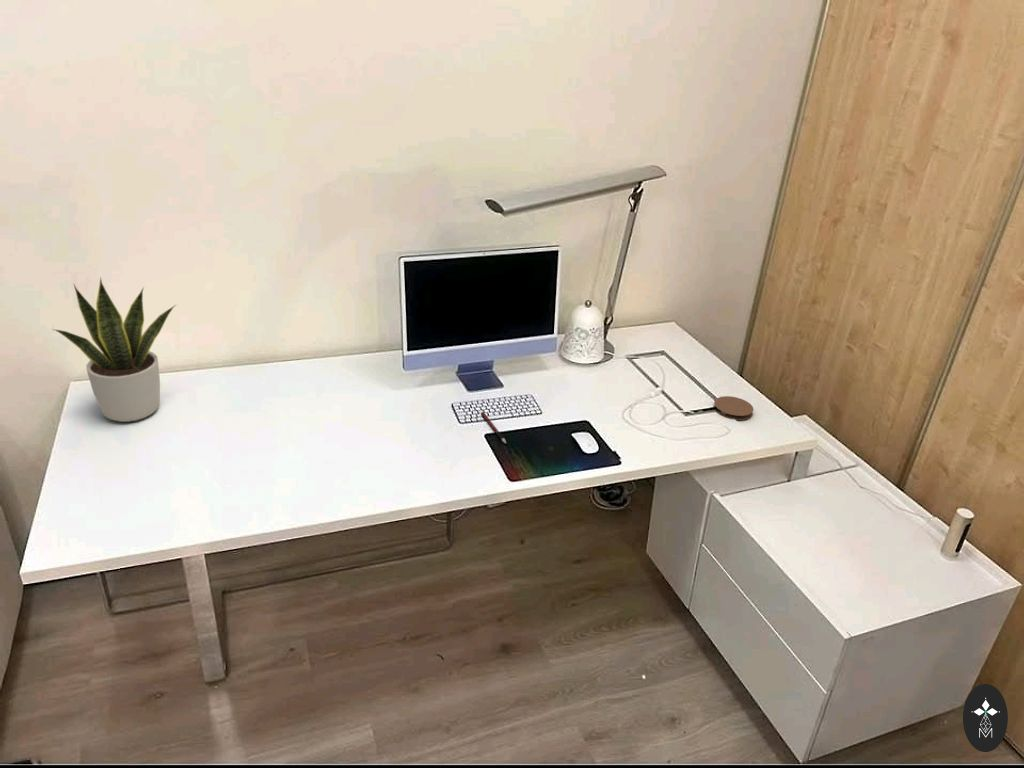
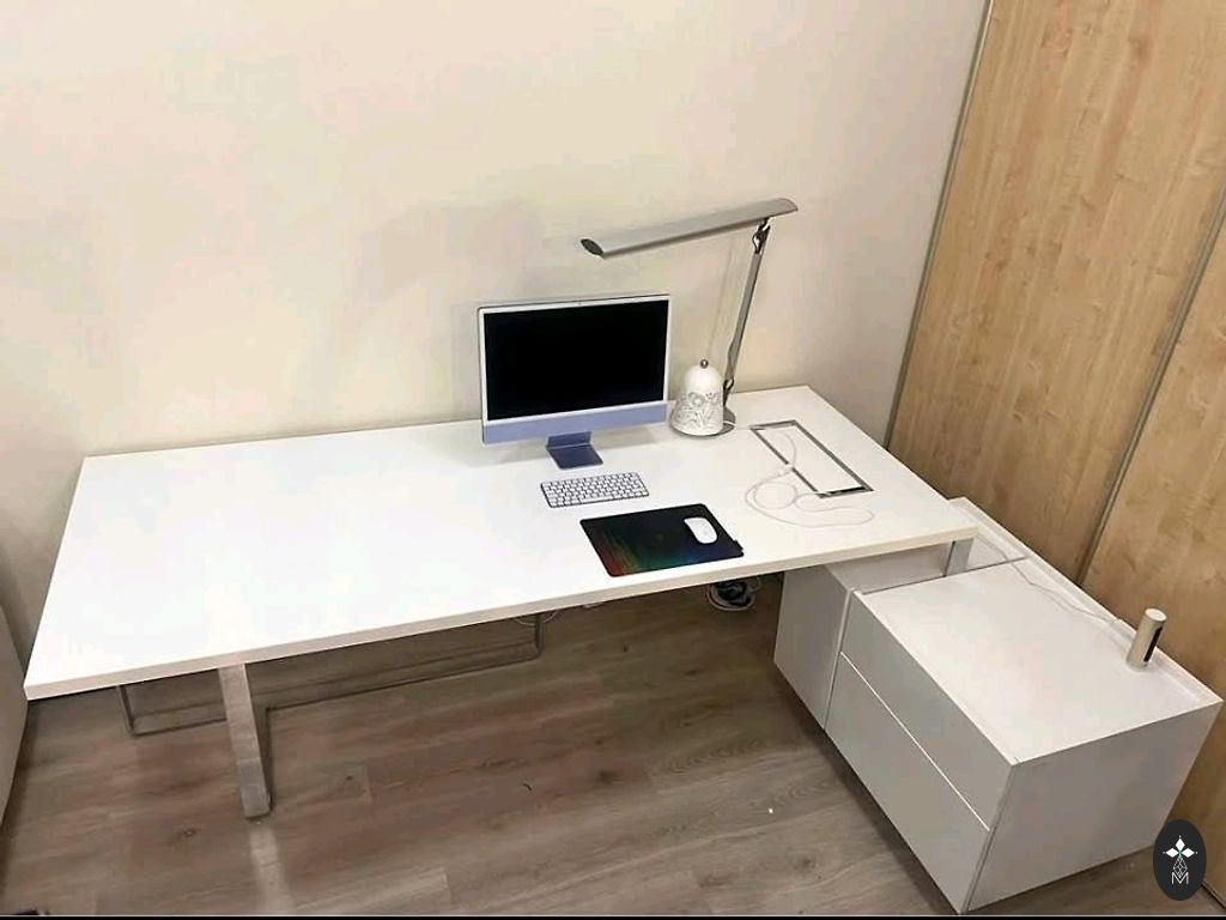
- pen [480,411,507,444]
- coaster [713,395,754,421]
- potted plant [51,276,178,423]
